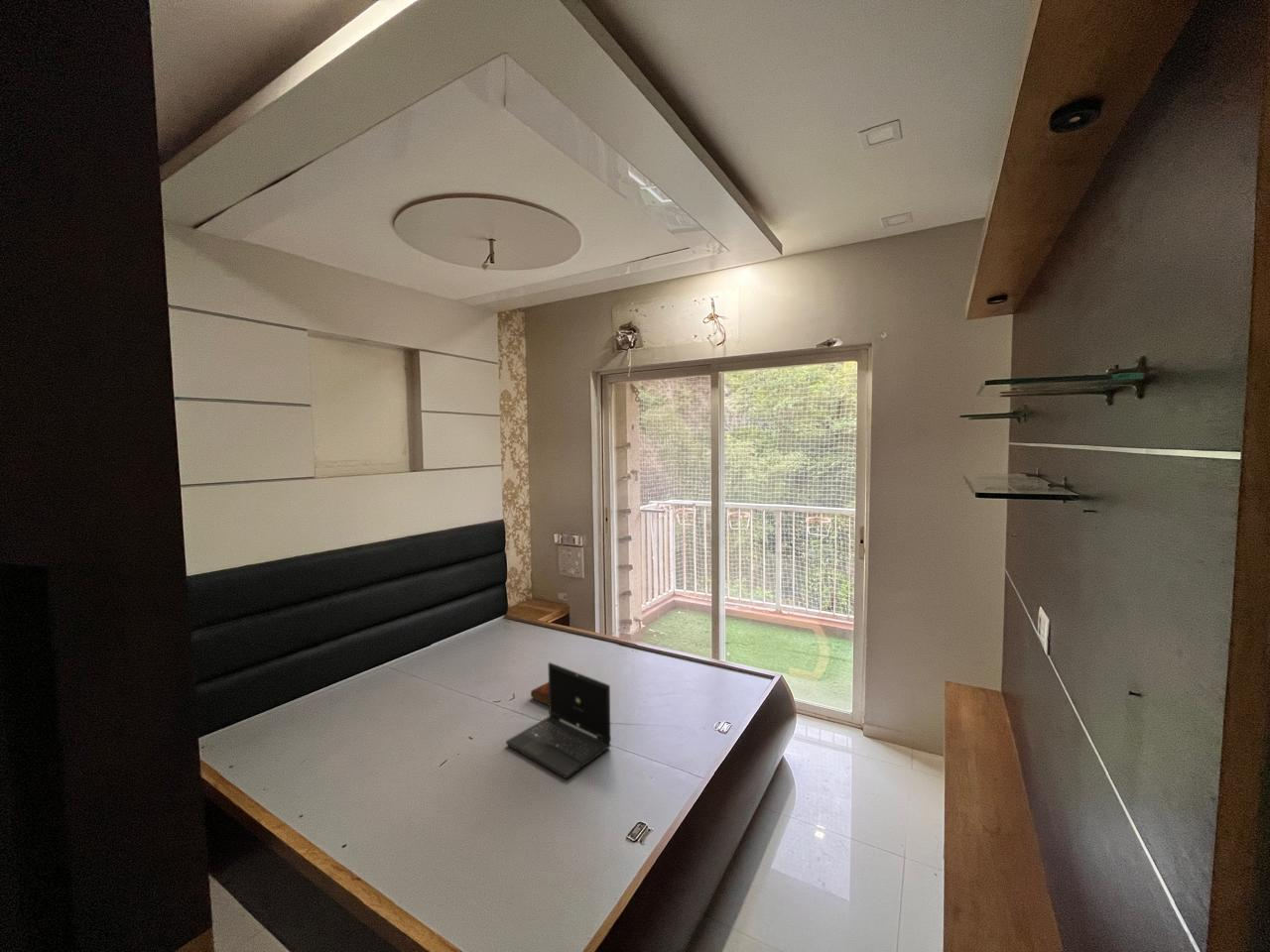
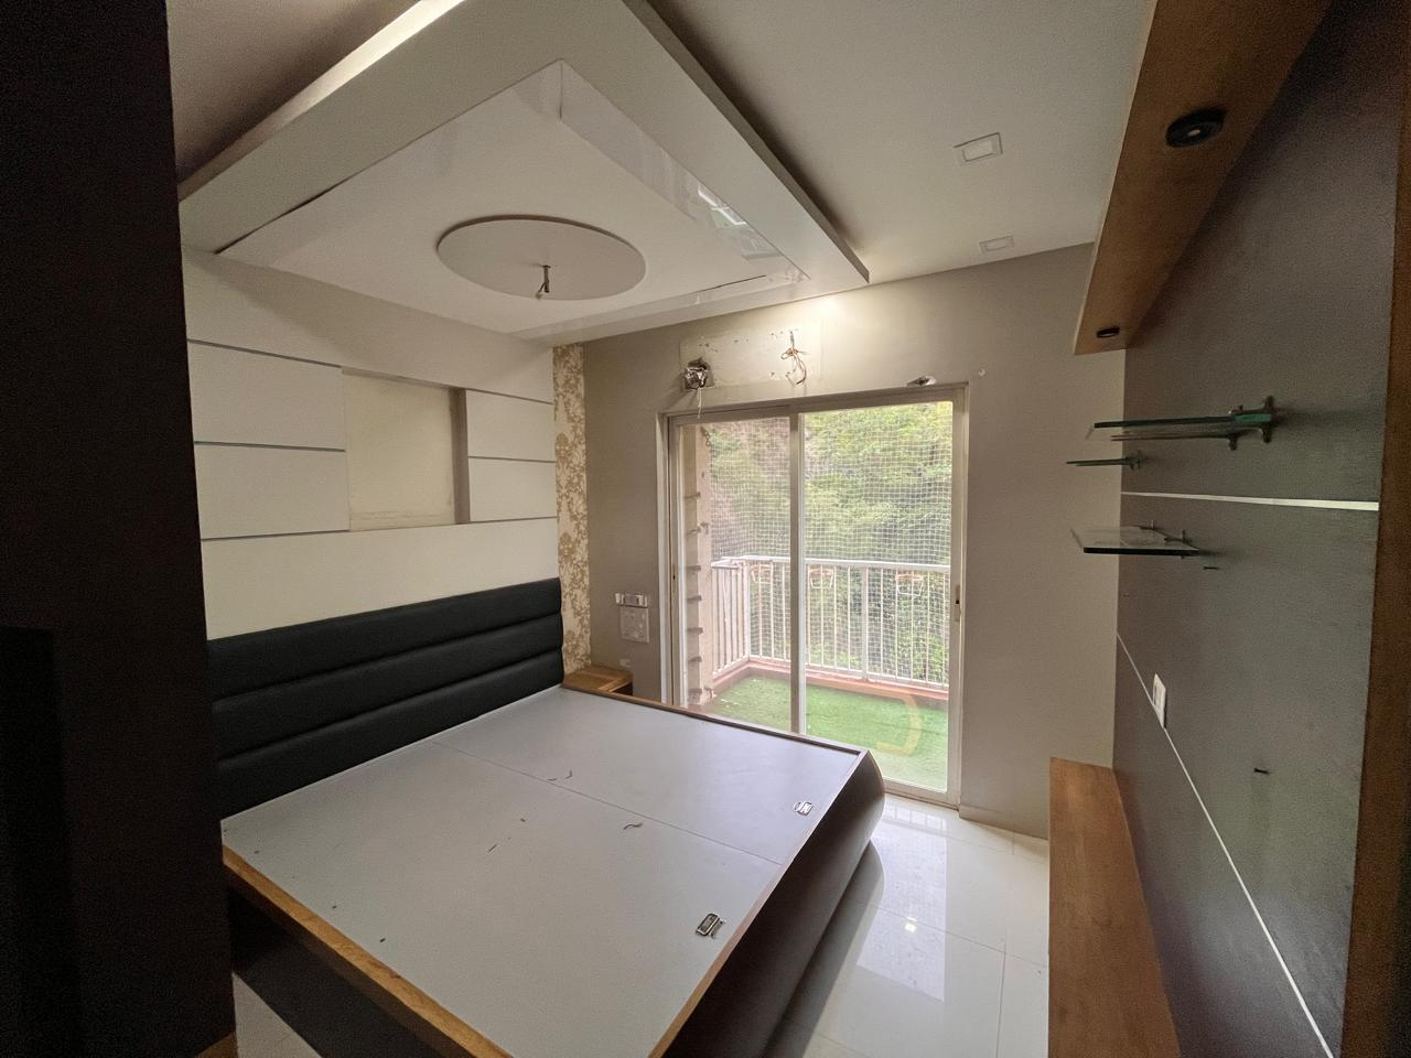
- bible [530,681,549,707]
- laptop [505,661,611,779]
